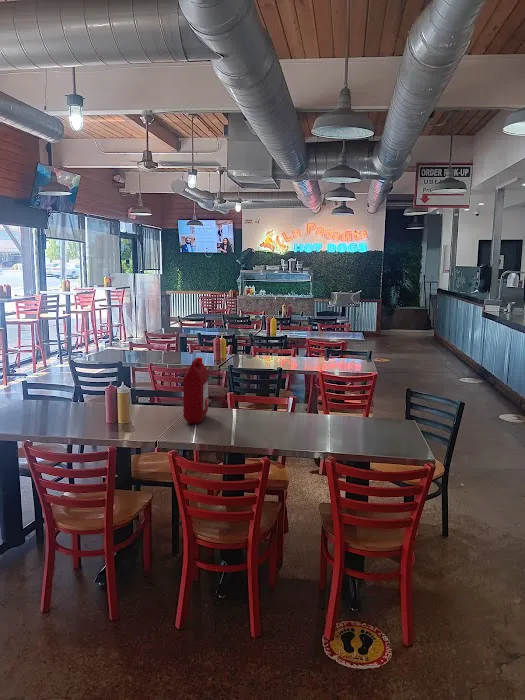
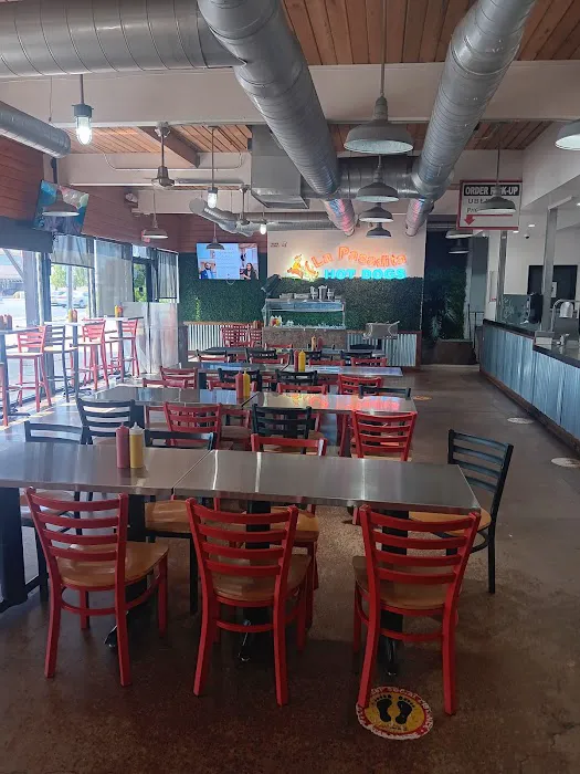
- ketchup jug [182,357,209,425]
